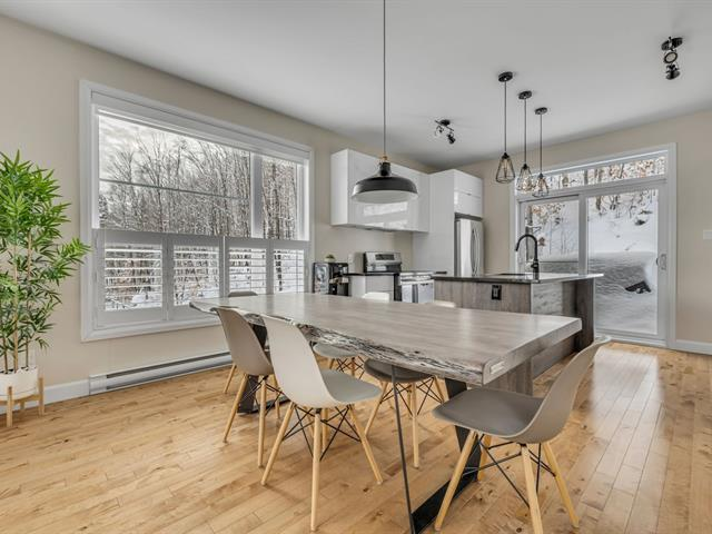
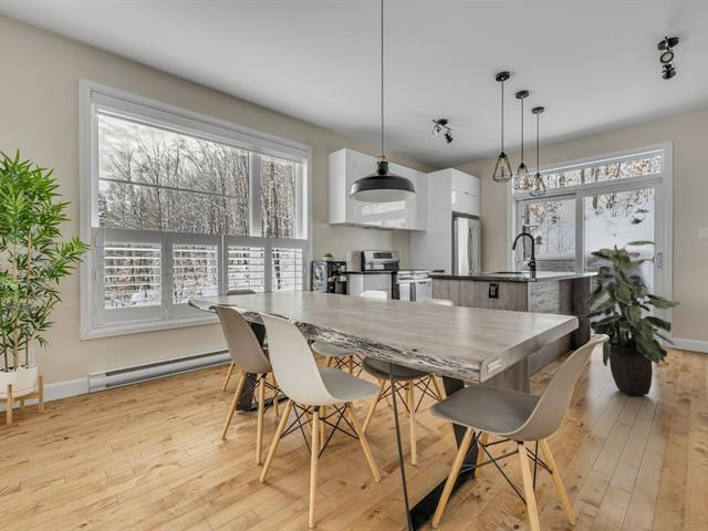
+ indoor plant [575,240,681,397]
